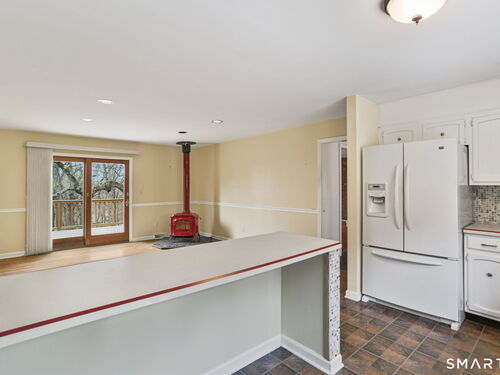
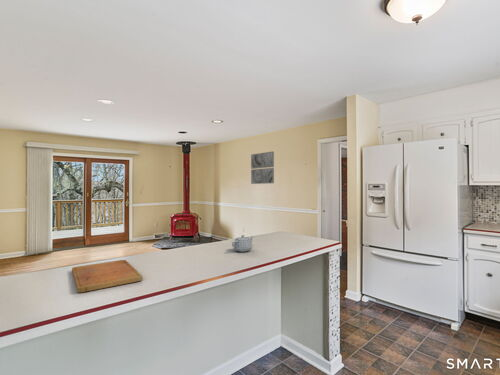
+ teapot [231,234,255,253]
+ cutting board [71,259,143,294]
+ wall art [250,150,275,185]
